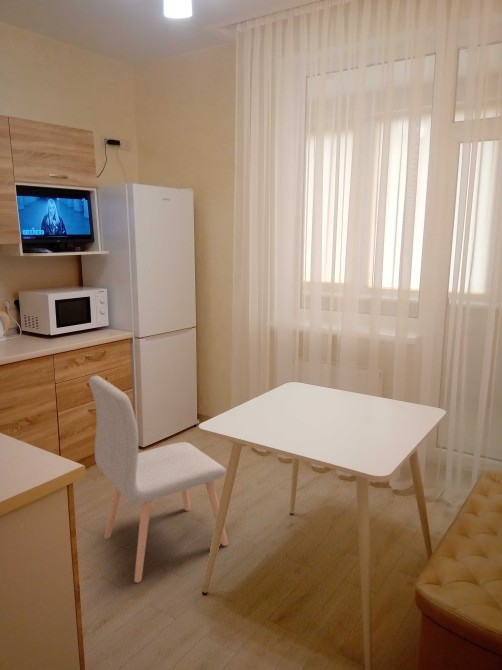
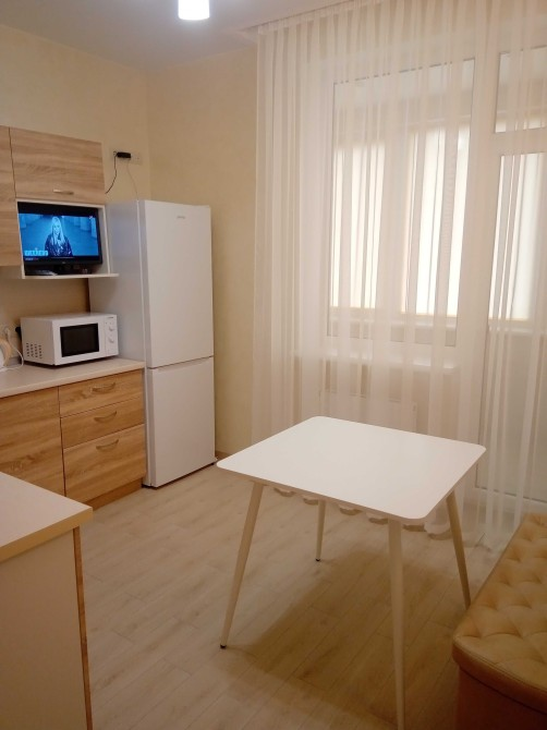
- chair [87,375,229,584]
